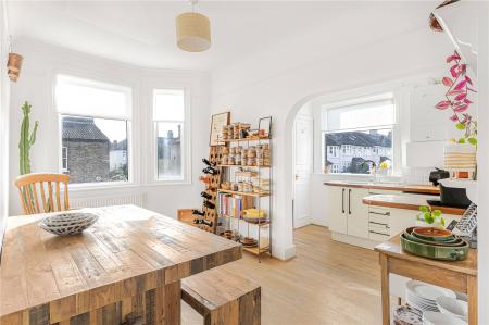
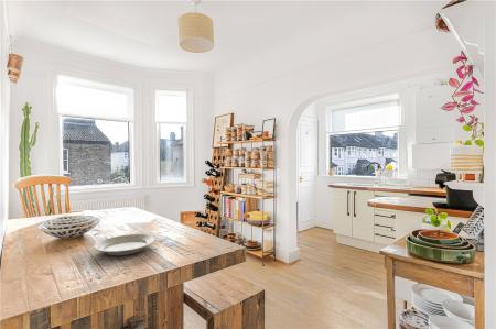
+ plate [93,233,157,256]
